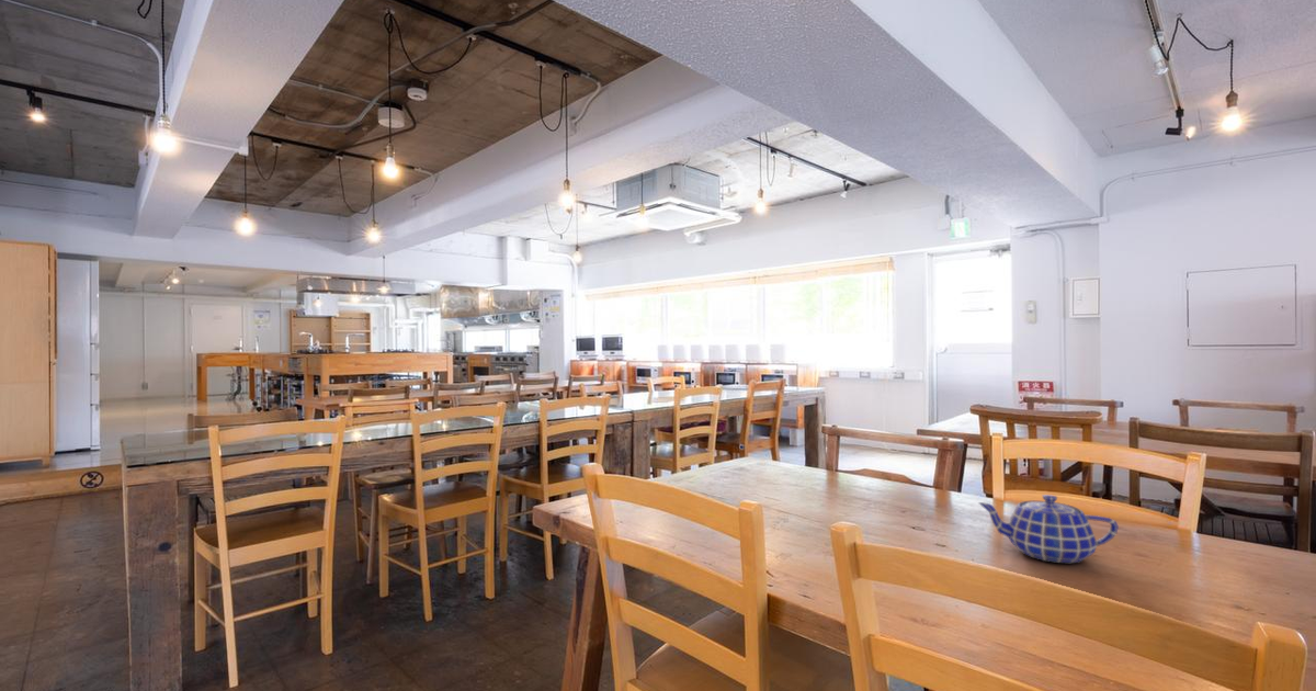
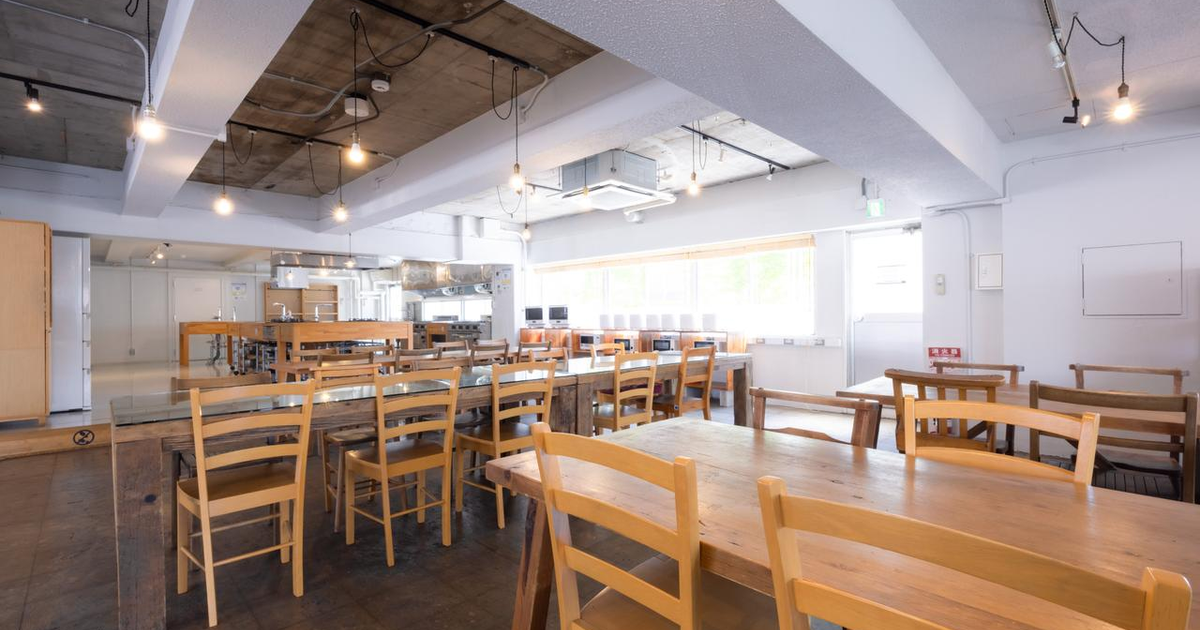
- teapot [976,494,1120,564]
